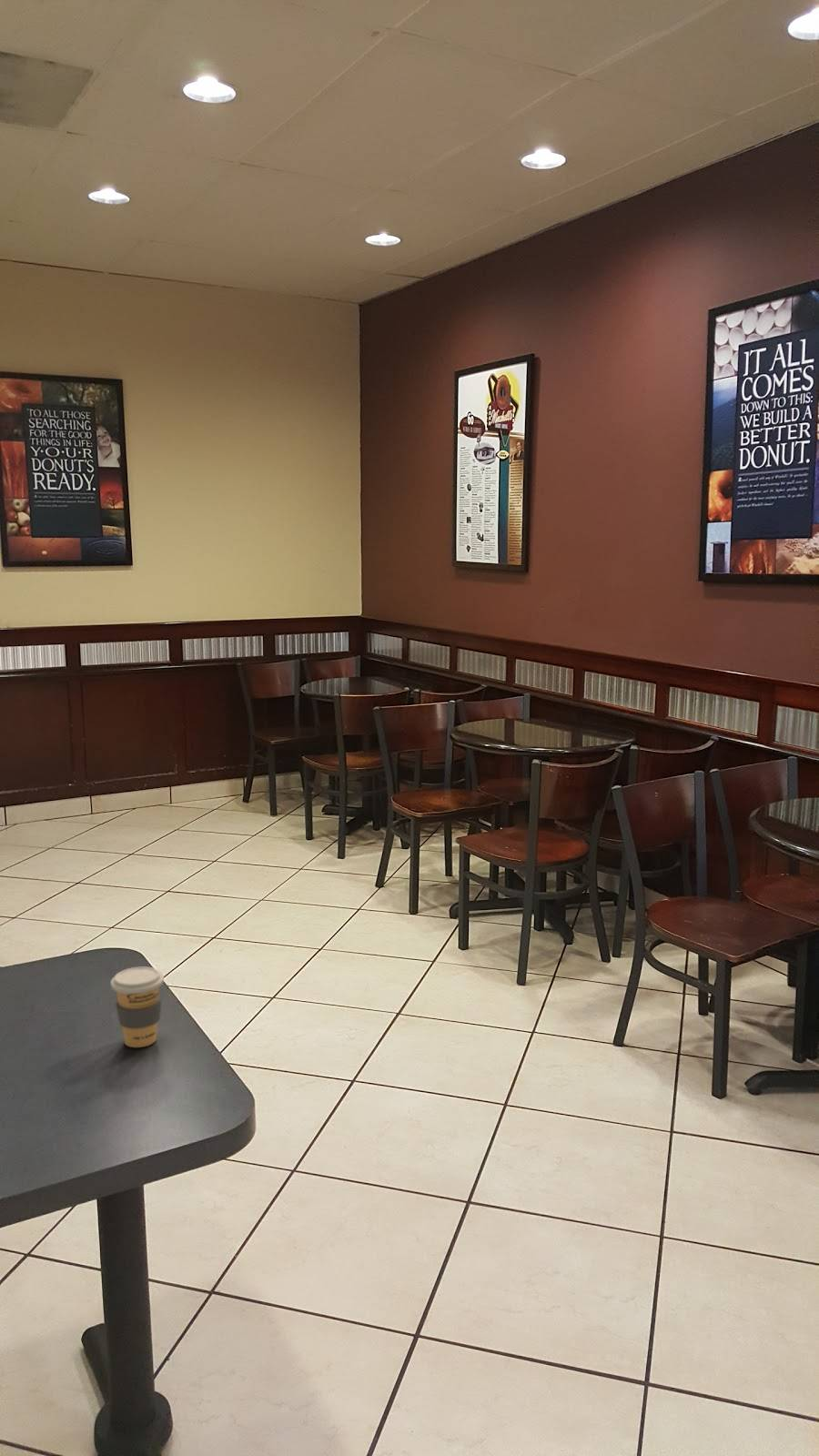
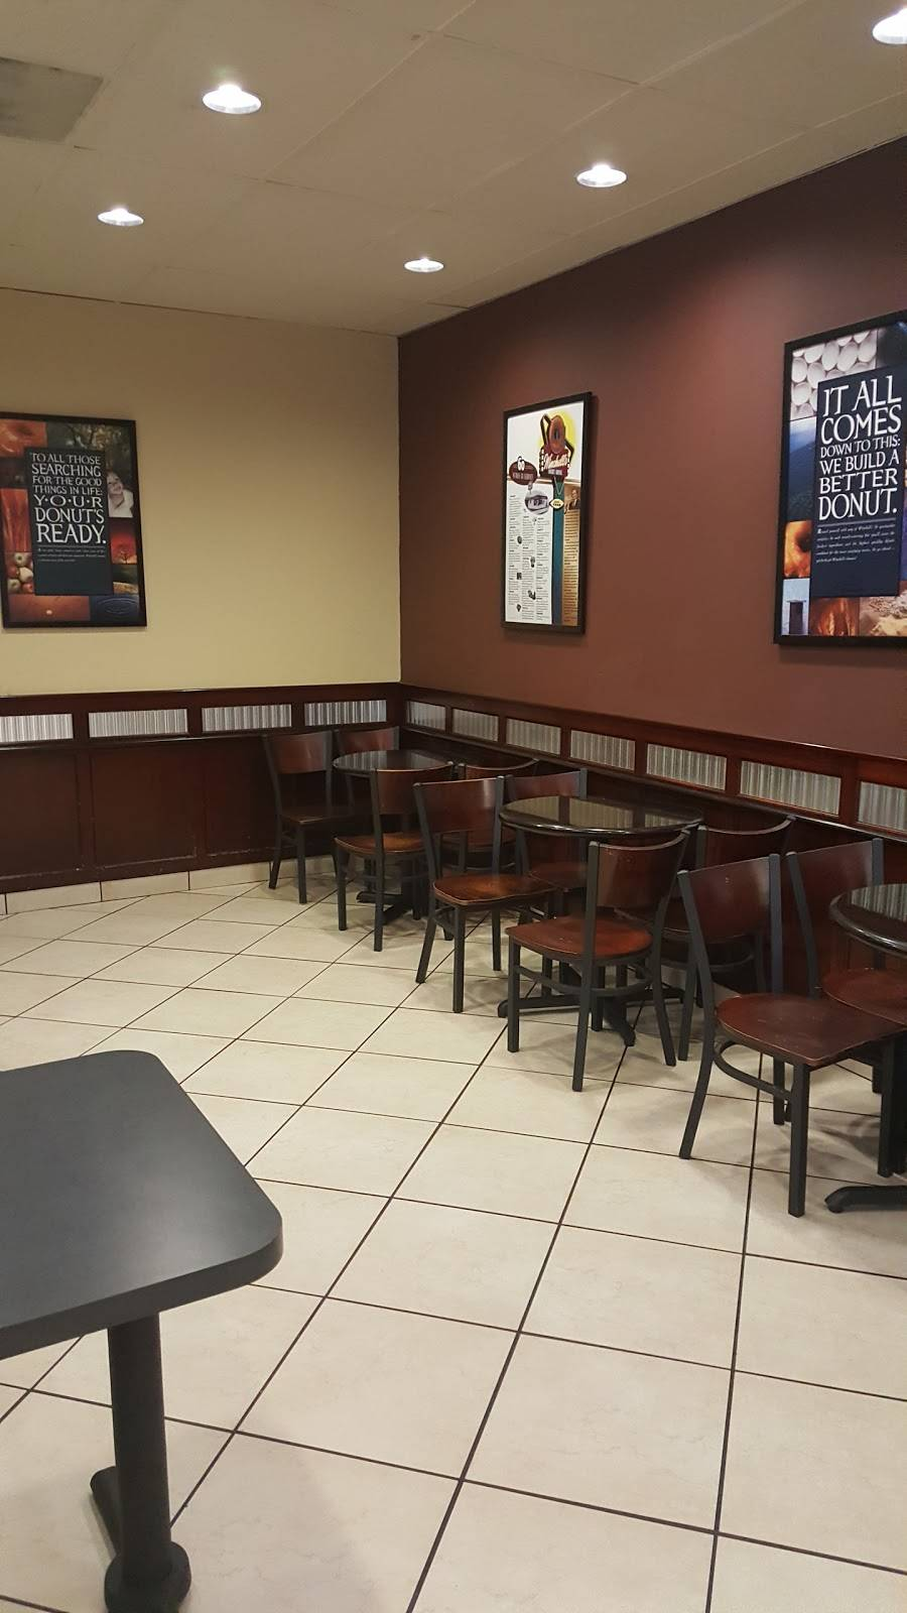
- coffee cup [109,966,165,1048]
